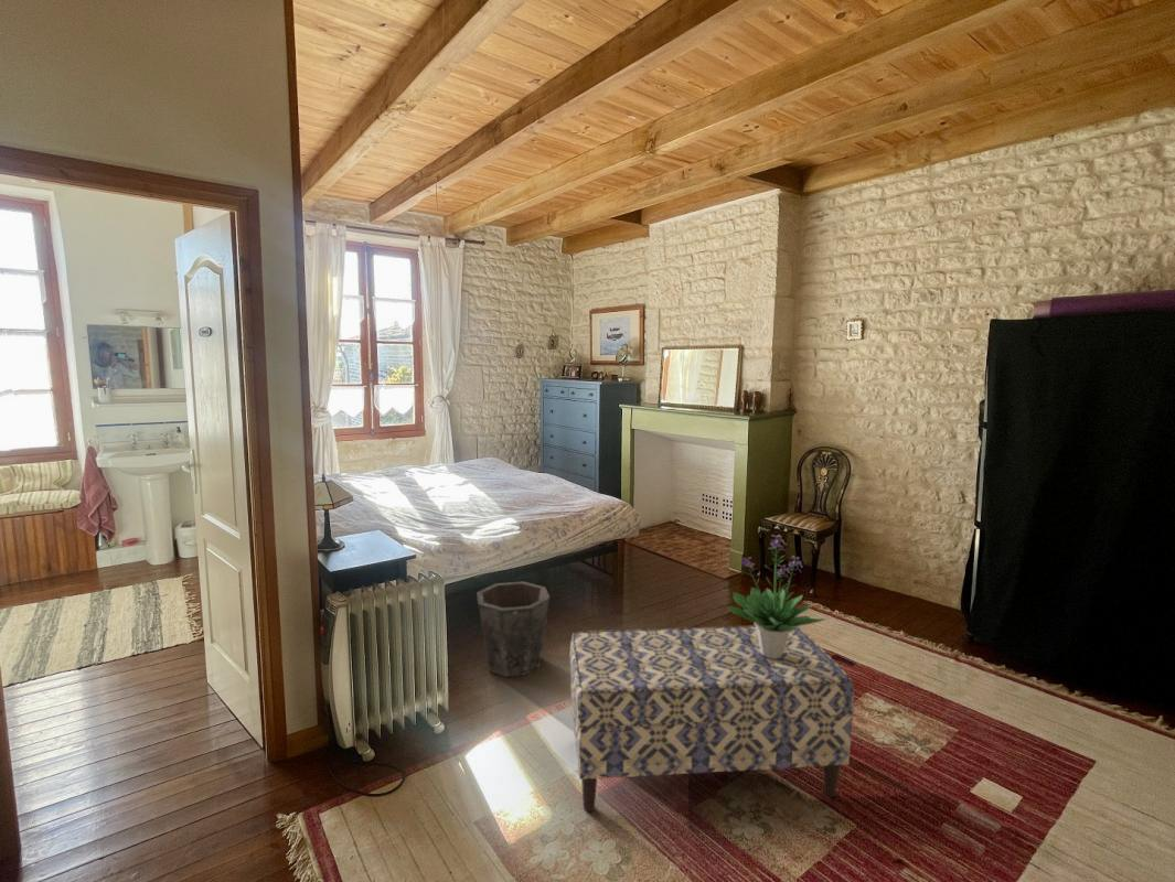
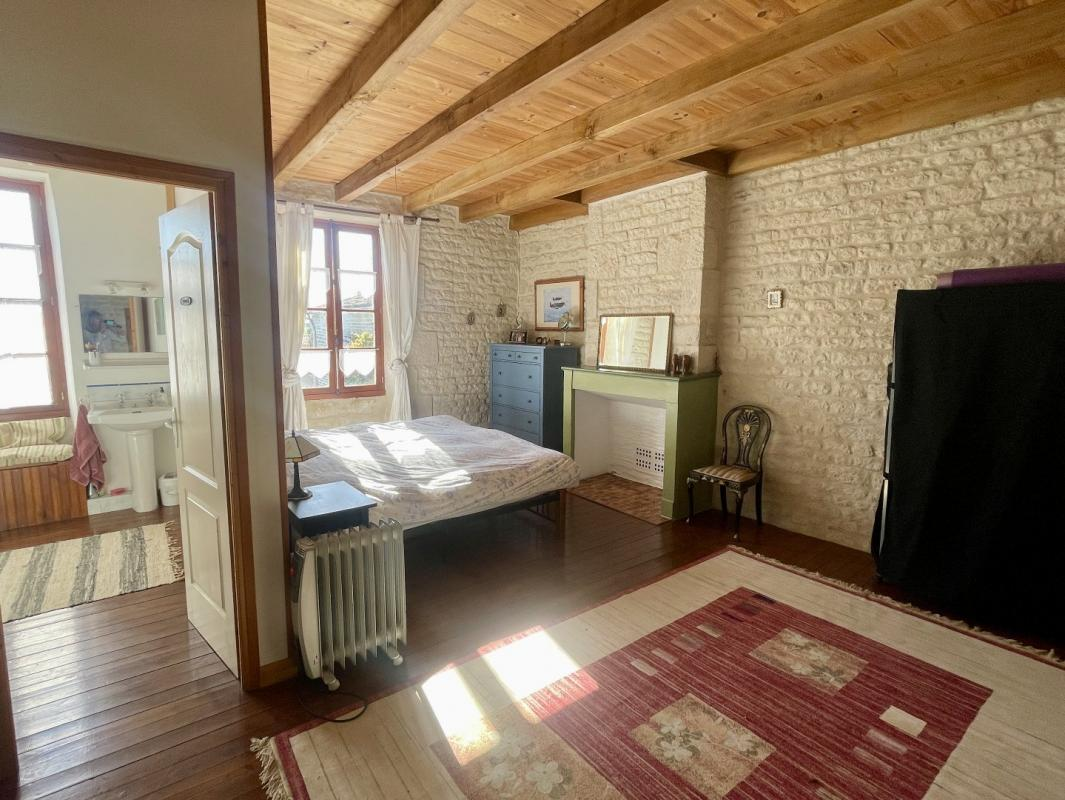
- waste bin [476,581,551,678]
- potted plant [726,534,827,658]
- bench [569,625,855,813]
